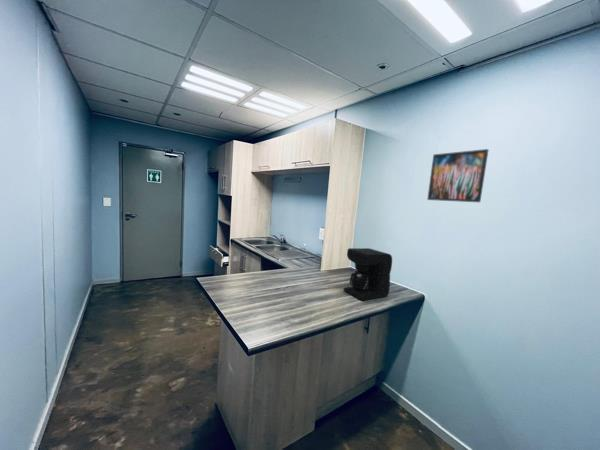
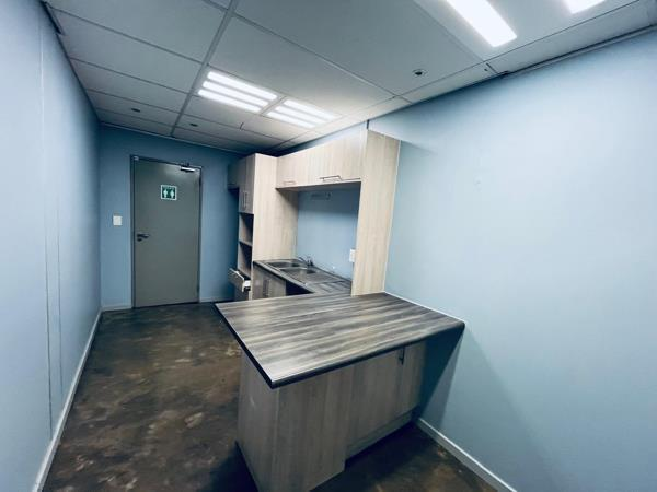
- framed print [426,148,489,203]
- coffee maker [342,247,393,301]
